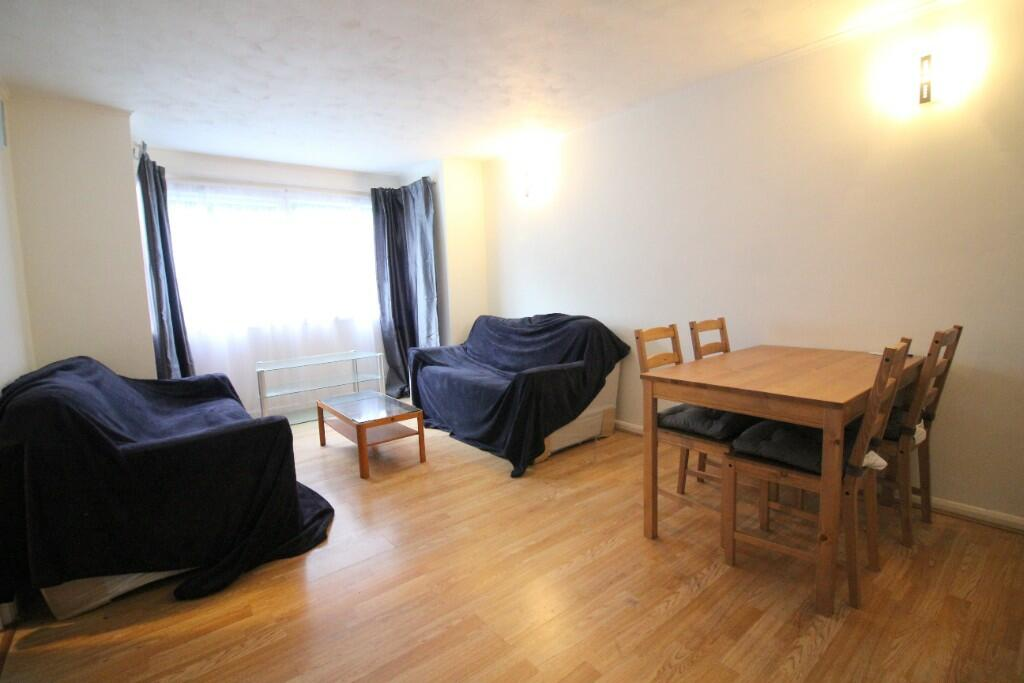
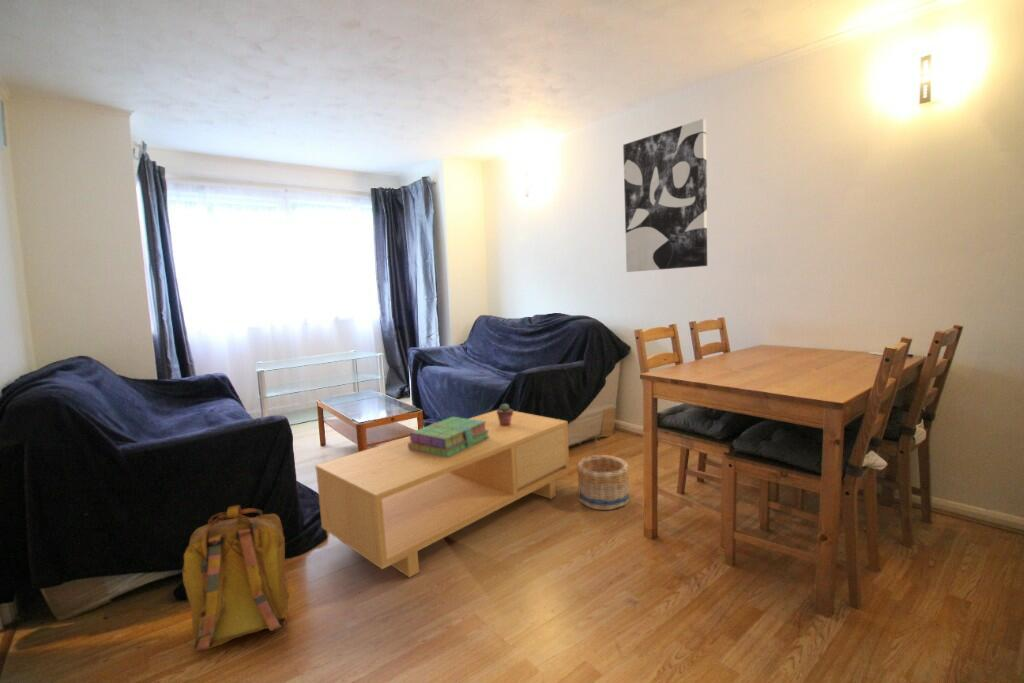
+ potted succulent [496,402,514,426]
+ stack of books [408,416,489,458]
+ coffee table [314,409,570,579]
+ basket [576,454,630,511]
+ backpack [182,504,290,652]
+ wall art [622,118,708,273]
